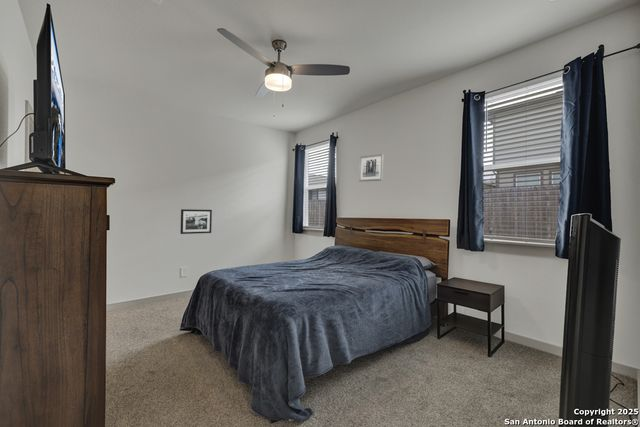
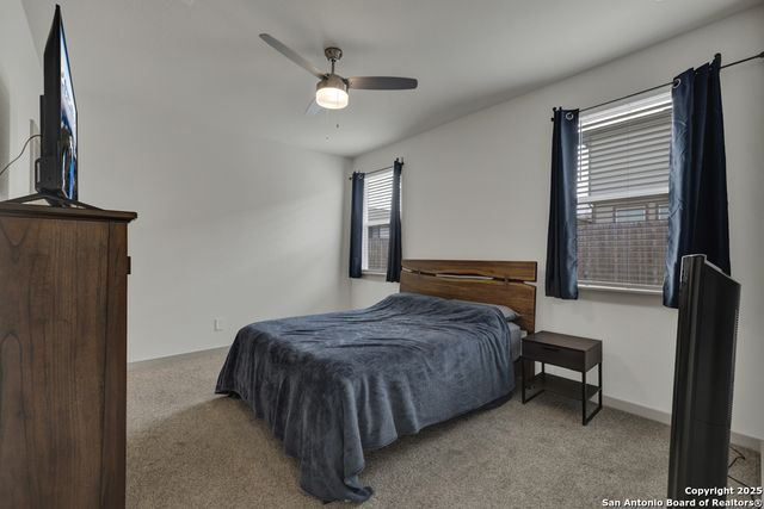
- picture frame [180,208,213,235]
- wall art [358,153,385,183]
